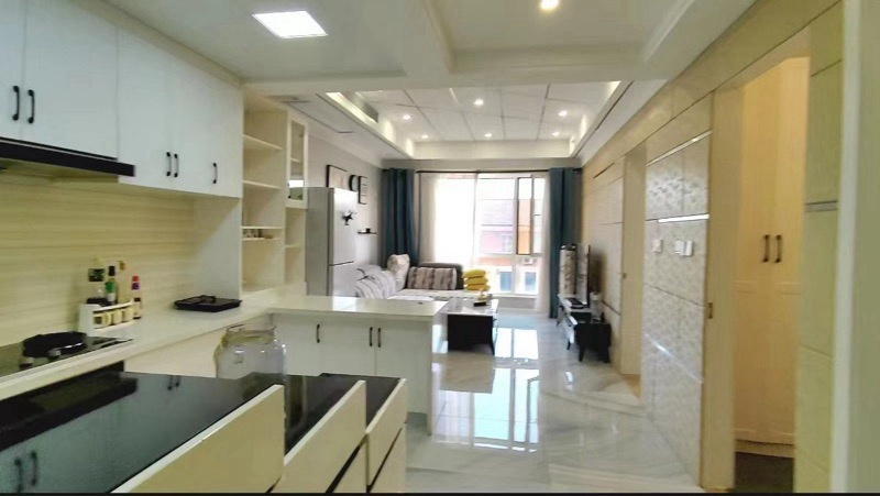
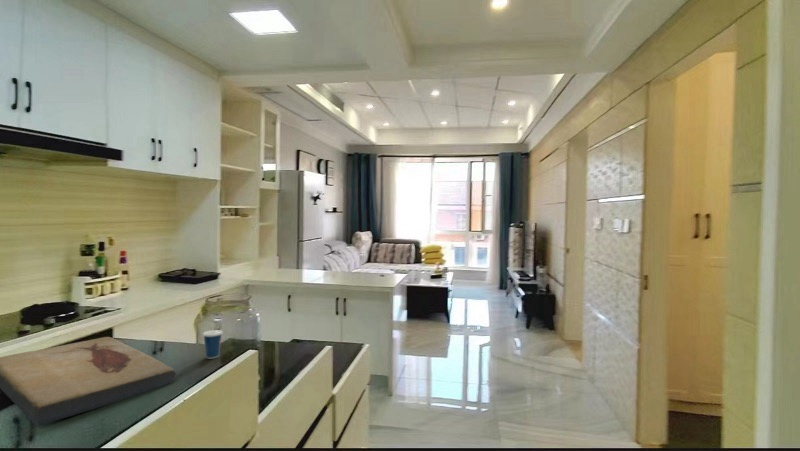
+ cup [202,320,223,359]
+ fish fossil [0,336,177,427]
